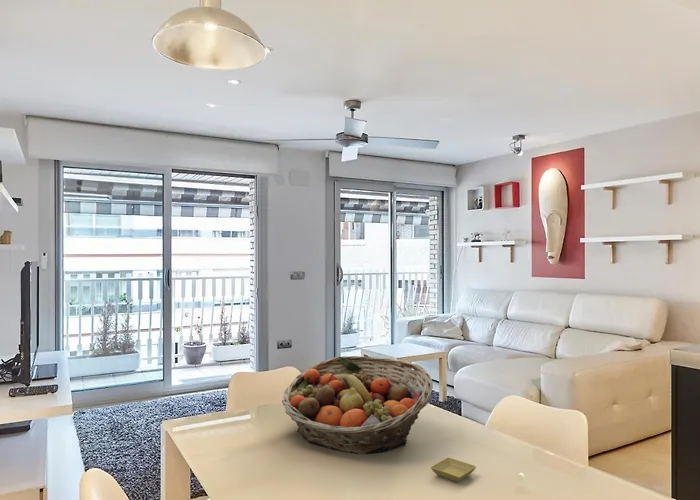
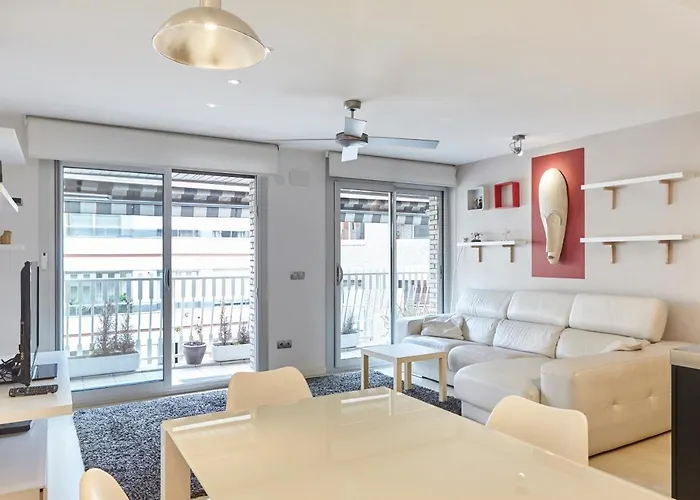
- saucer [430,457,477,483]
- fruit basket [281,355,434,455]
